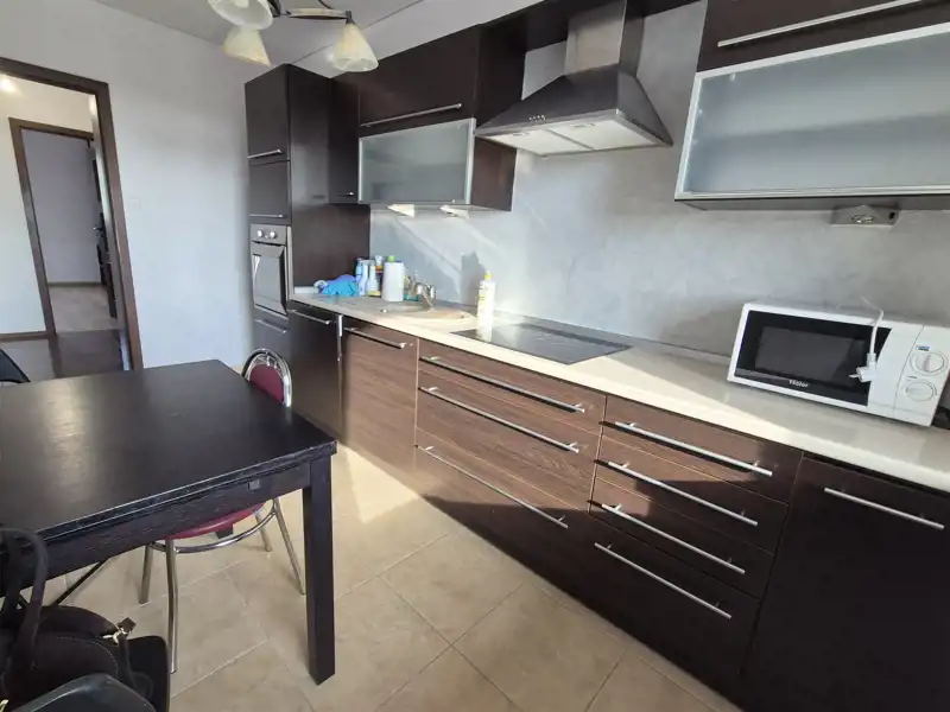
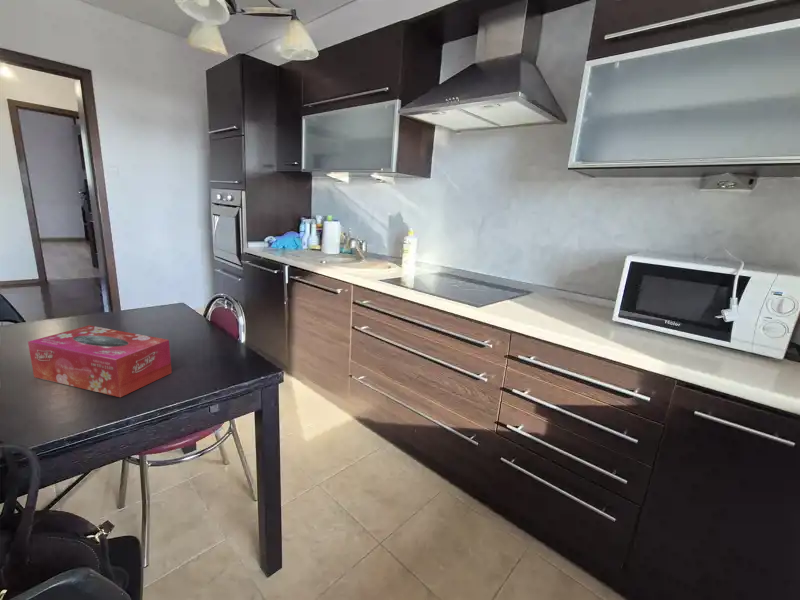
+ tissue box [27,325,173,398]
